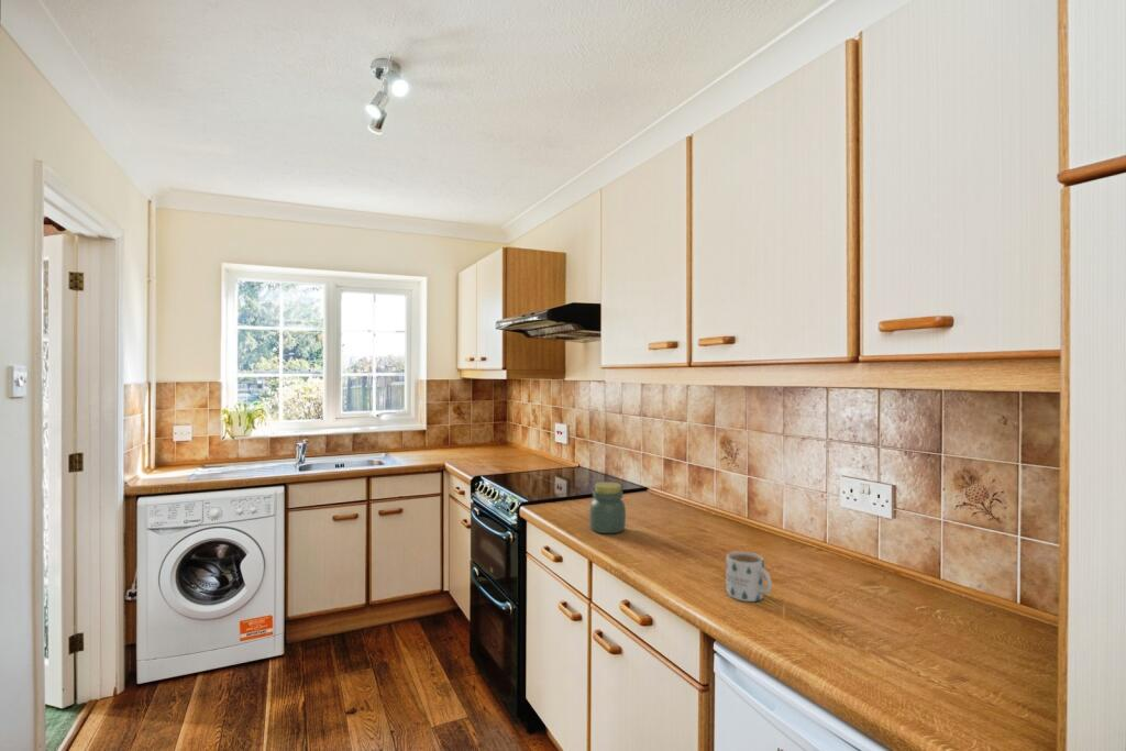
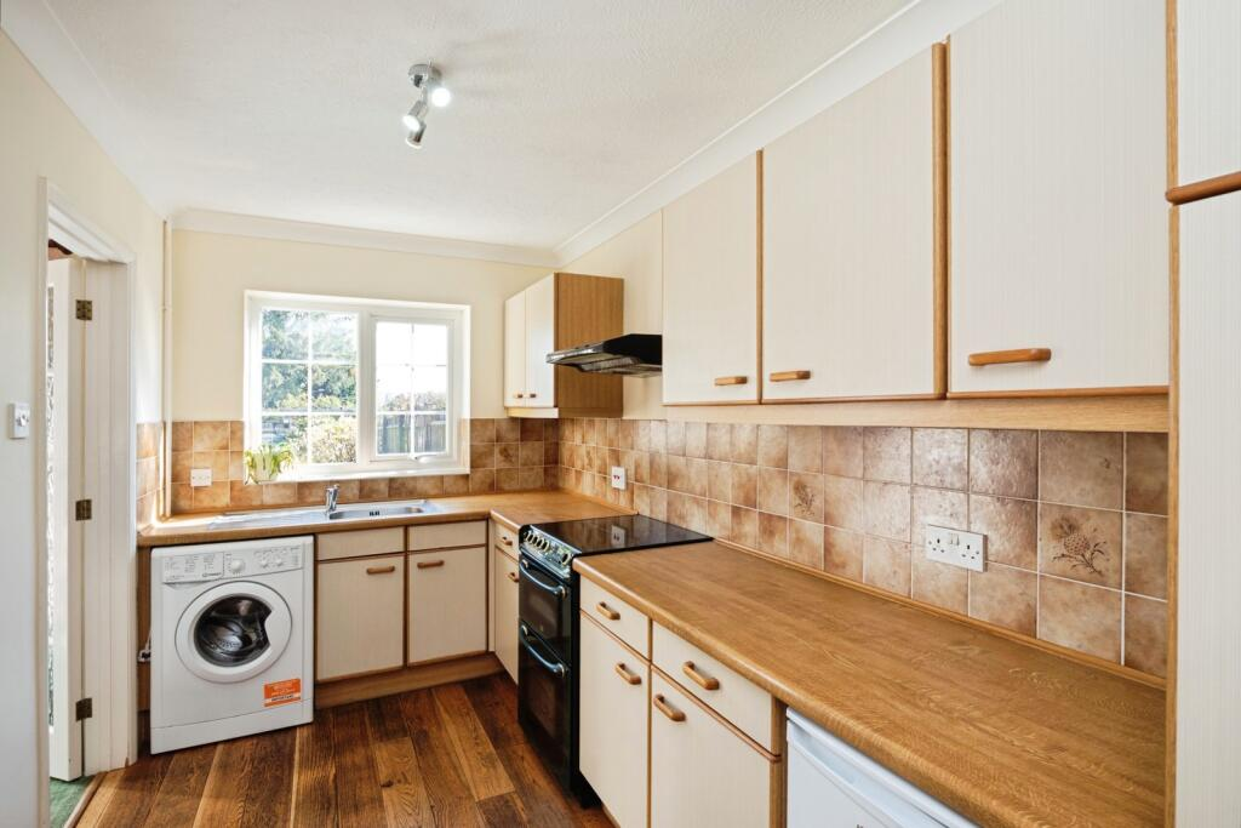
- mug [725,551,773,603]
- jar [588,482,627,534]
